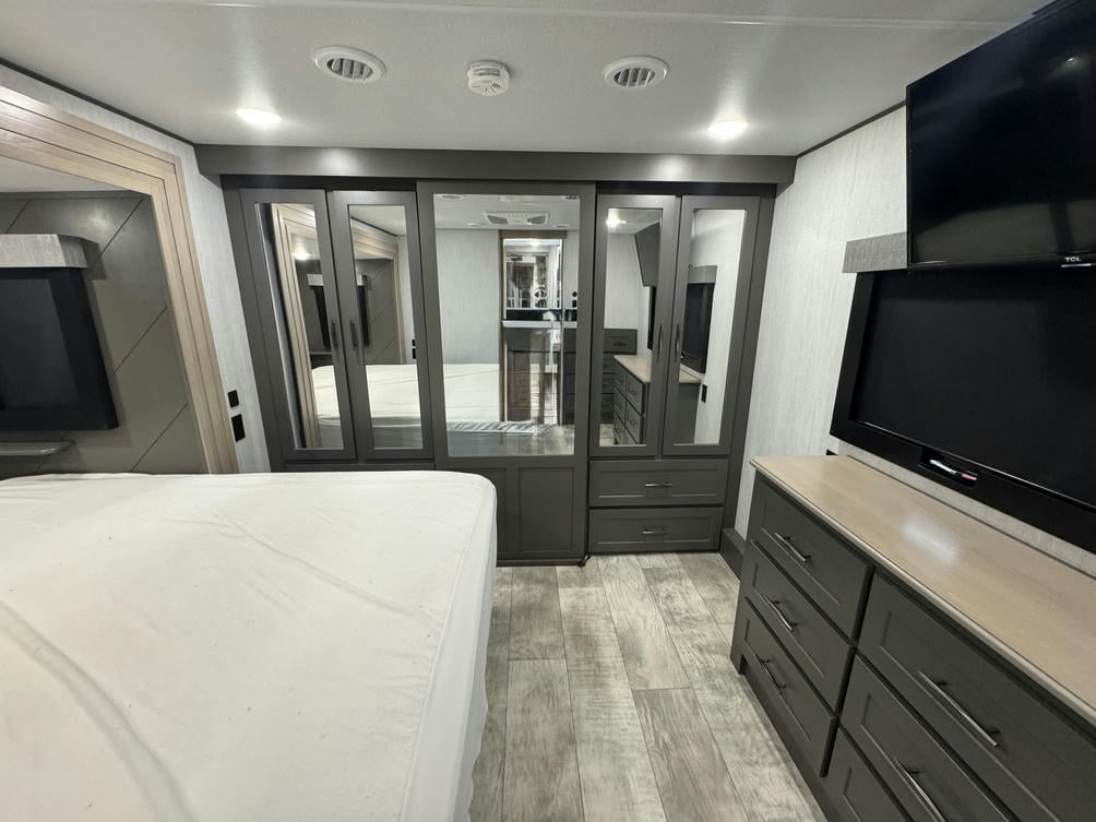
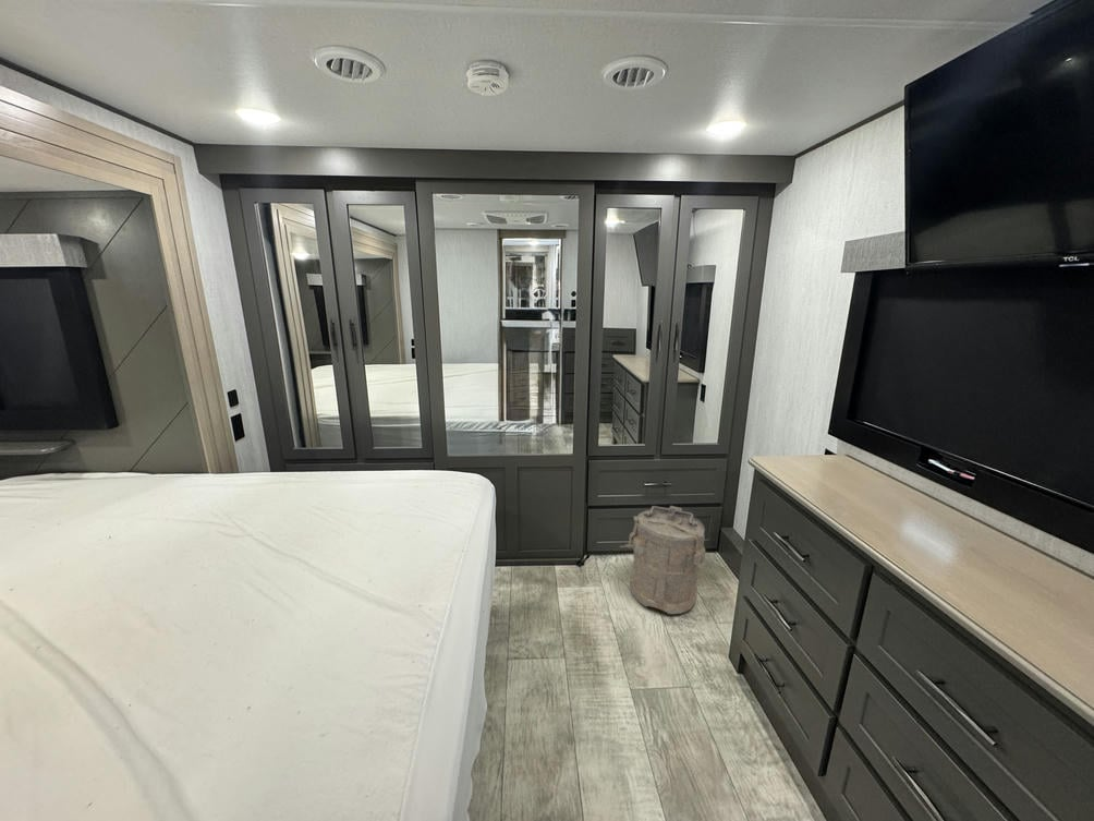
+ laundry hamper [619,505,706,615]
